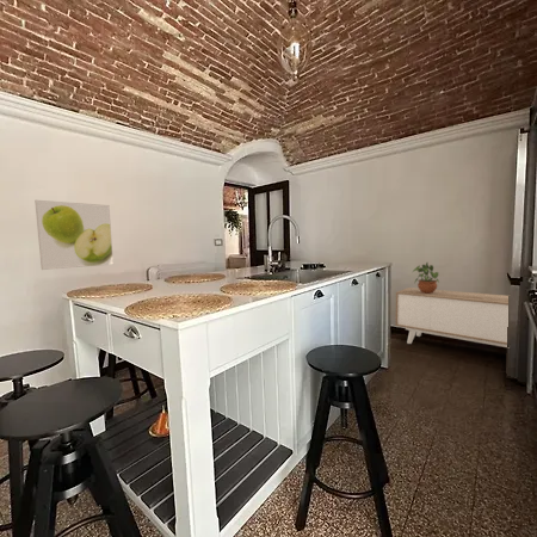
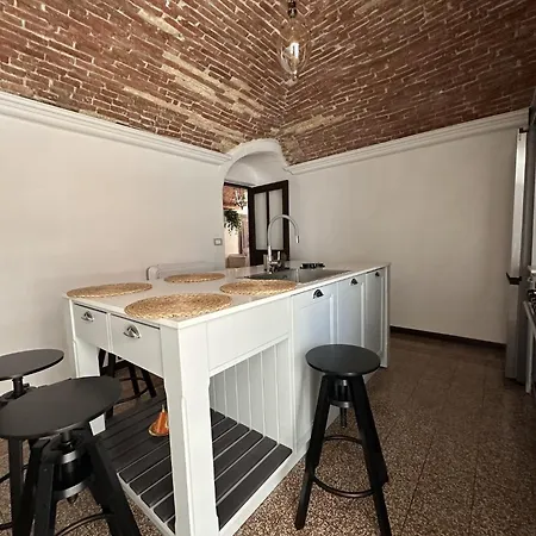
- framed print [35,199,115,271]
- potted plant [411,261,440,294]
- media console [394,286,510,348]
